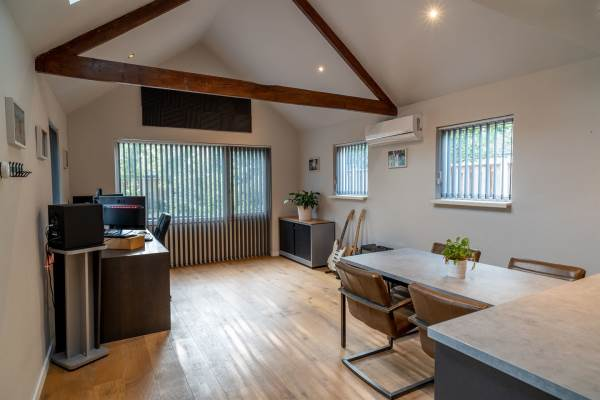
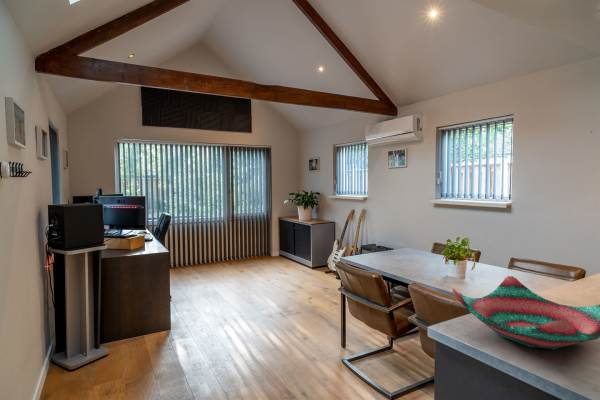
+ decorative bowl [451,275,600,351]
